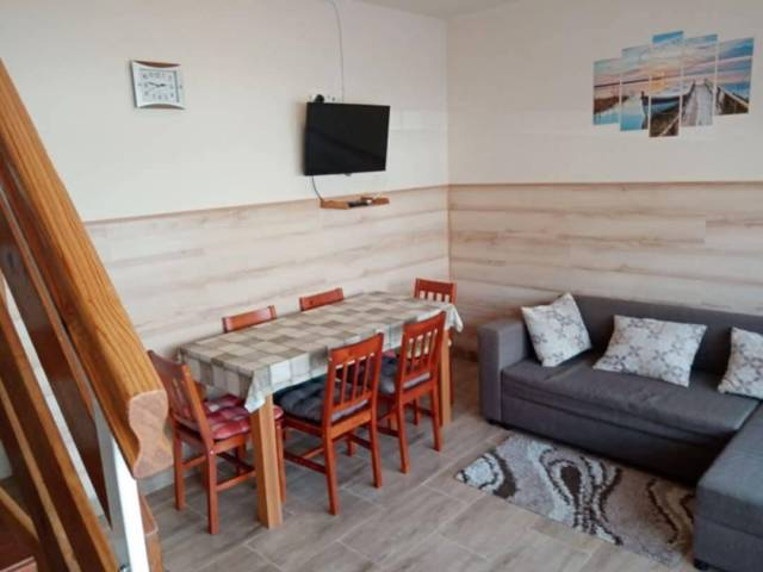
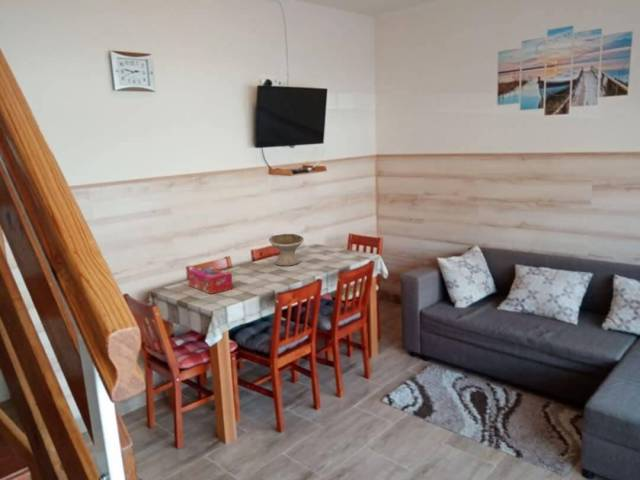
+ bowl [268,233,305,267]
+ tissue box [187,265,234,295]
